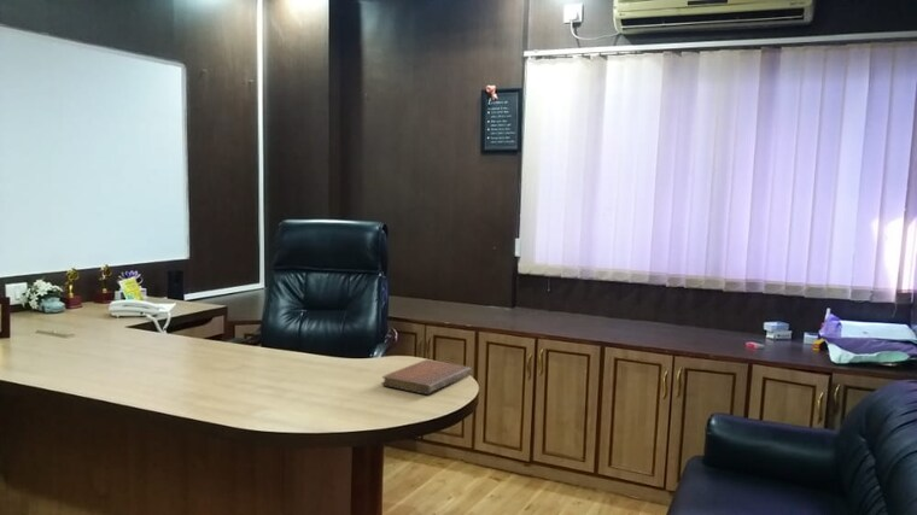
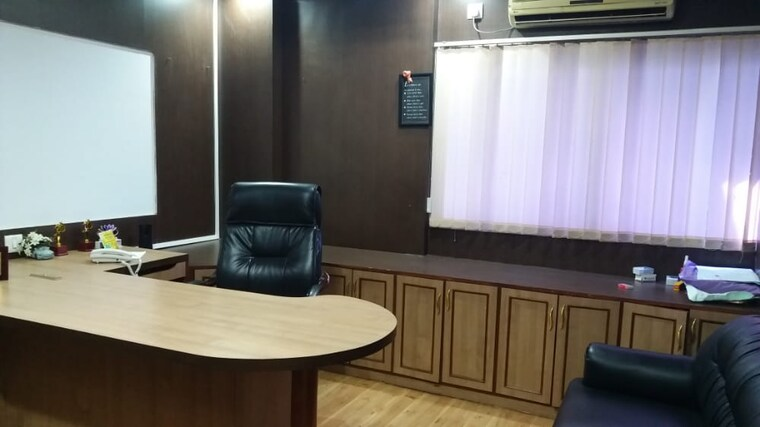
- notebook [380,358,473,396]
